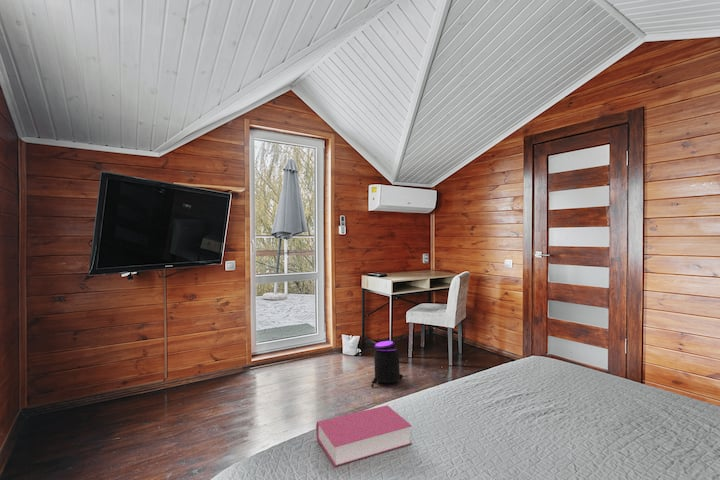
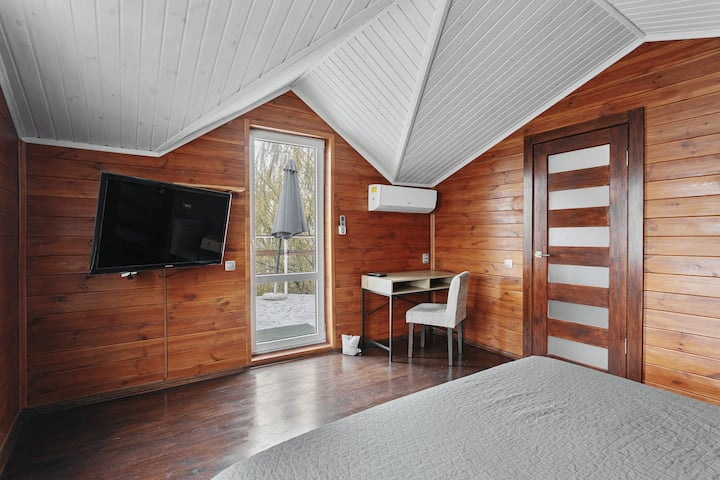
- book [315,404,413,467]
- trash can [370,340,404,388]
